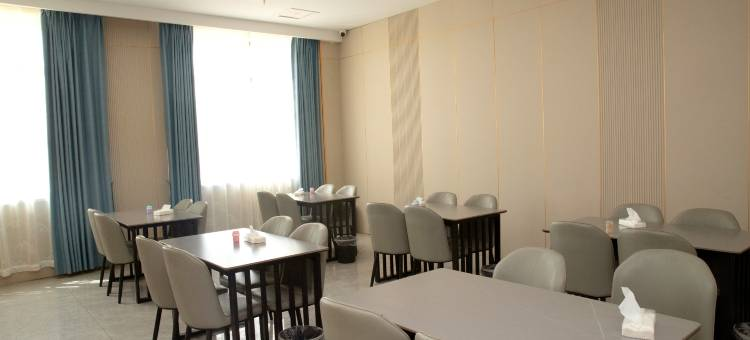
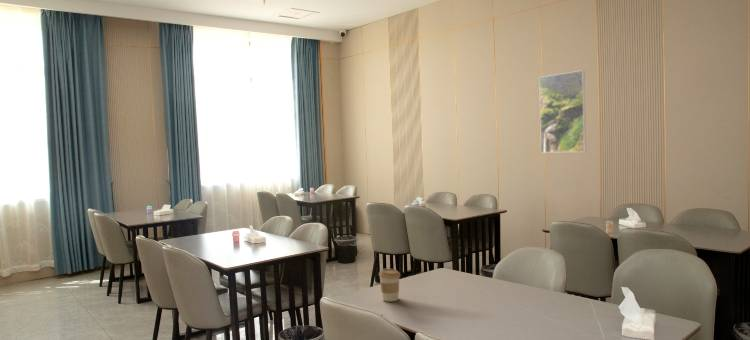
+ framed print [538,69,587,154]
+ coffee cup [378,268,401,302]
